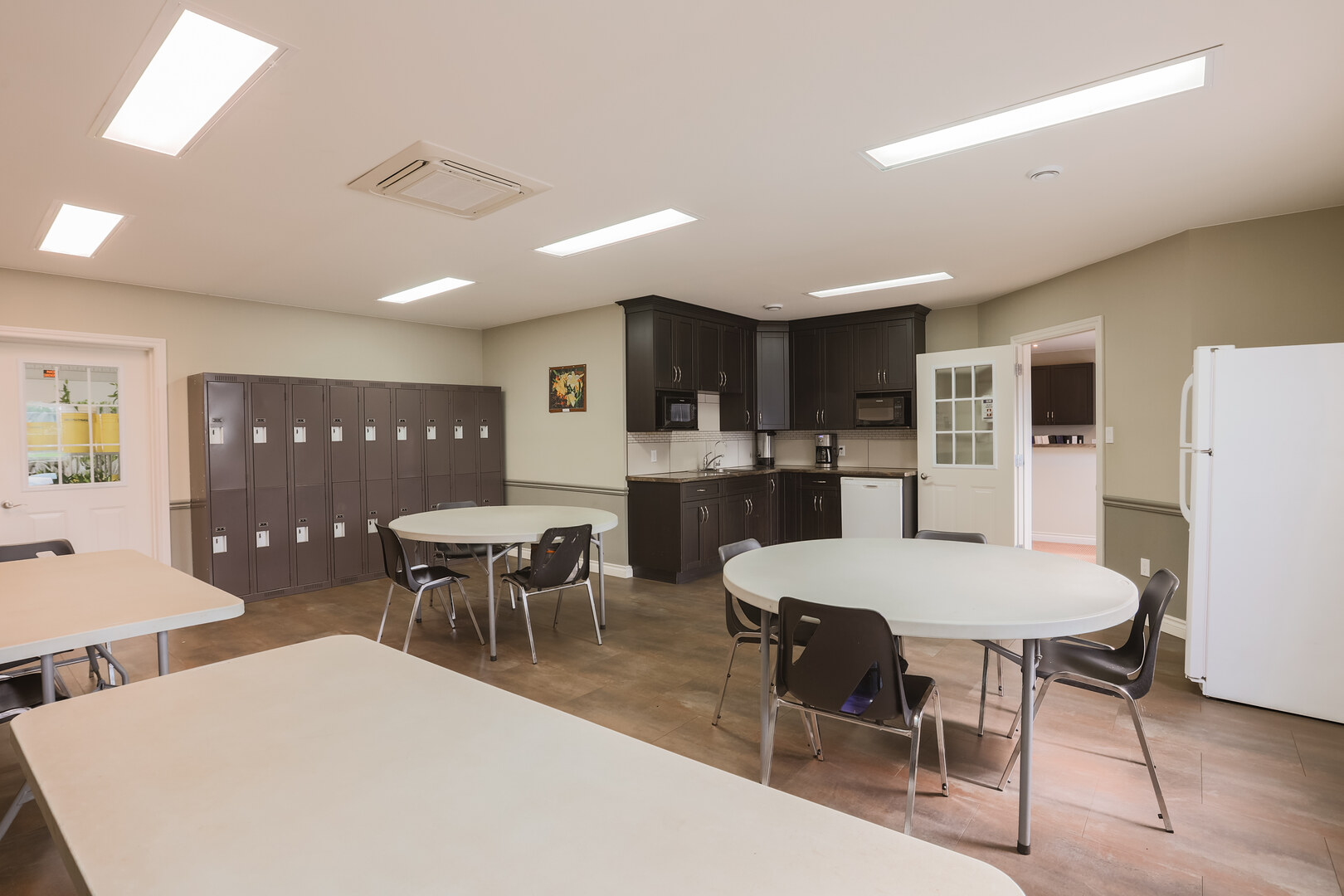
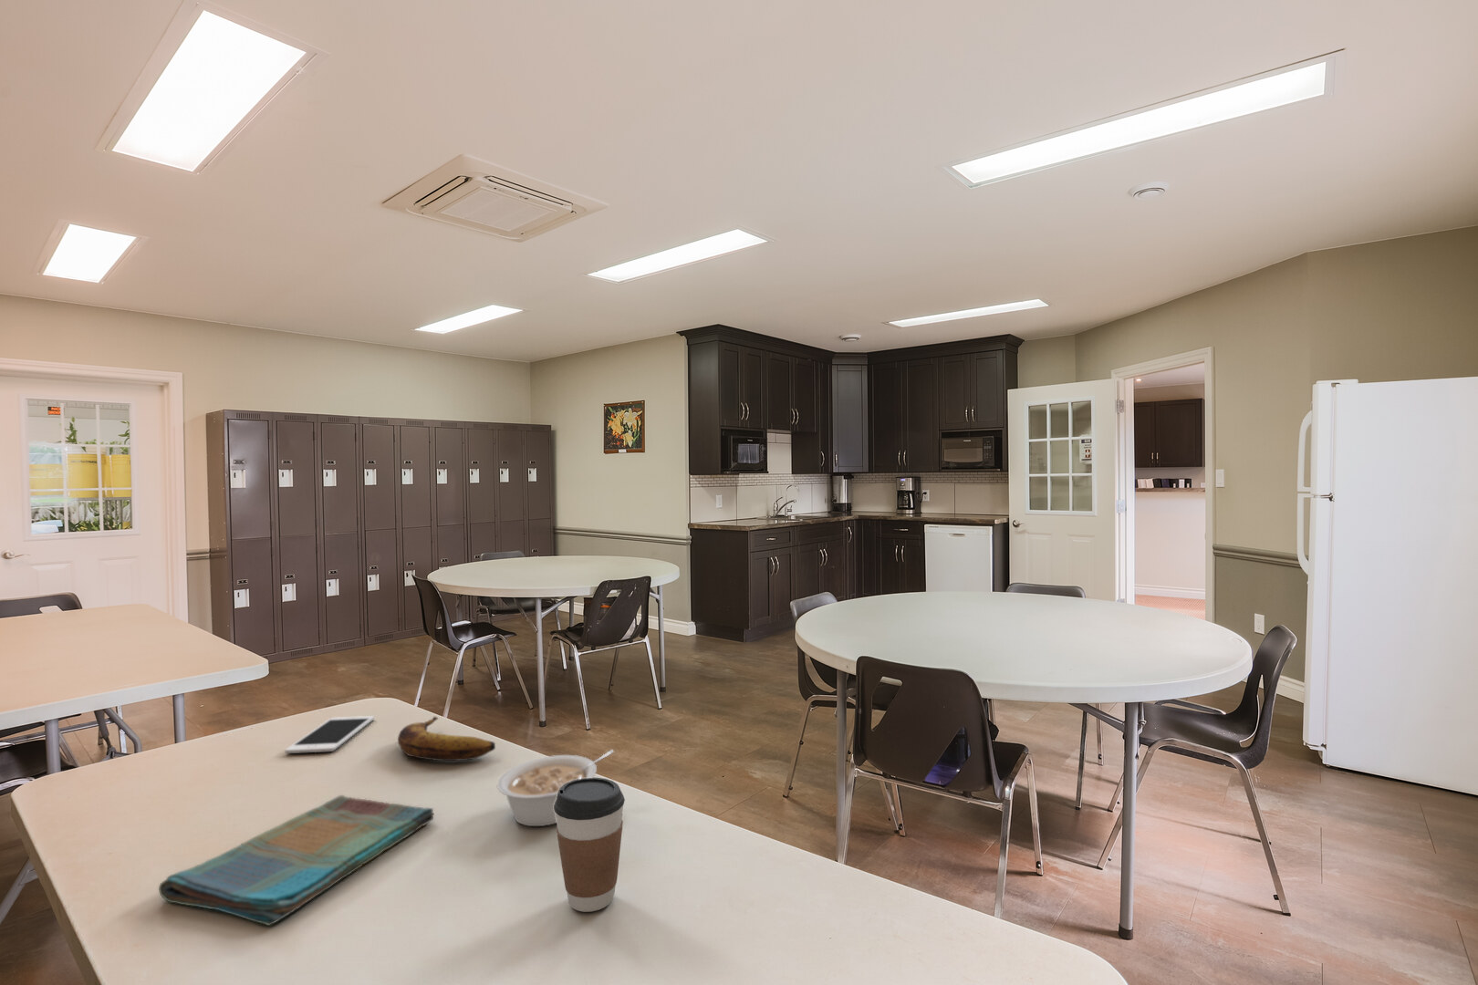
+ cell phone [284,715,375,754]
+ dish towel [158,795,435,927]
+ banana [397,716,496,762]
+ legume [496,749,615,827]
+ coffee cup [554,777,626,912]
